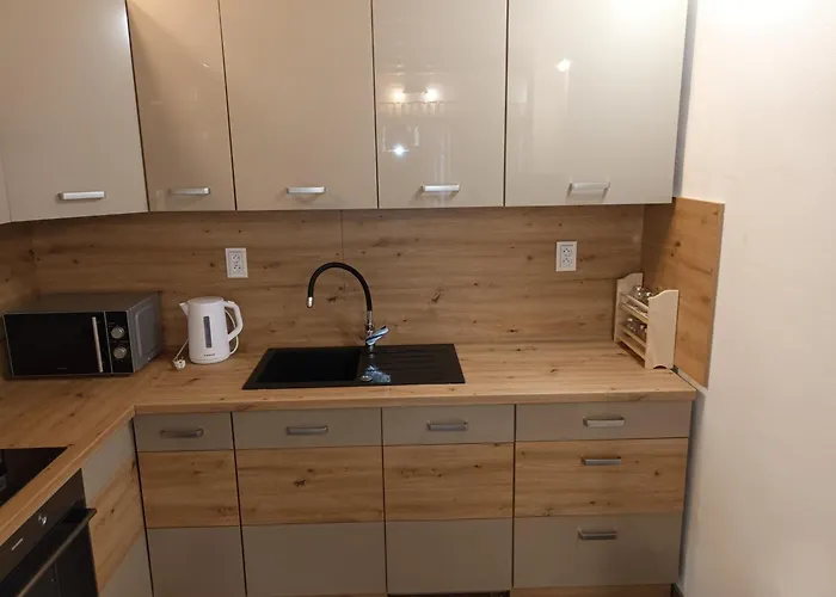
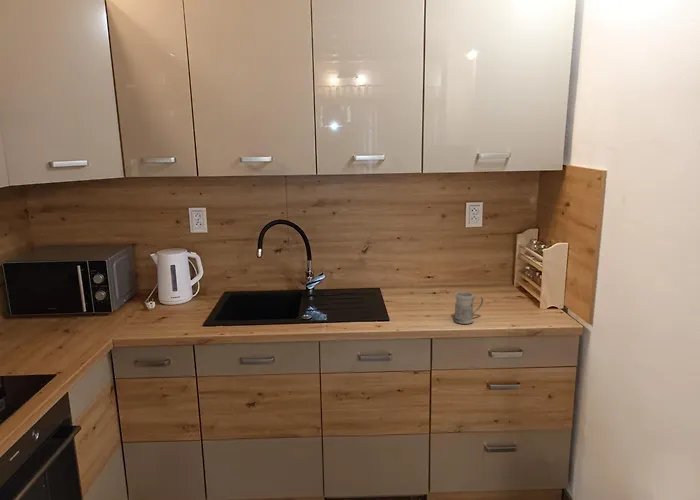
+ mug [453,291,484,325]
